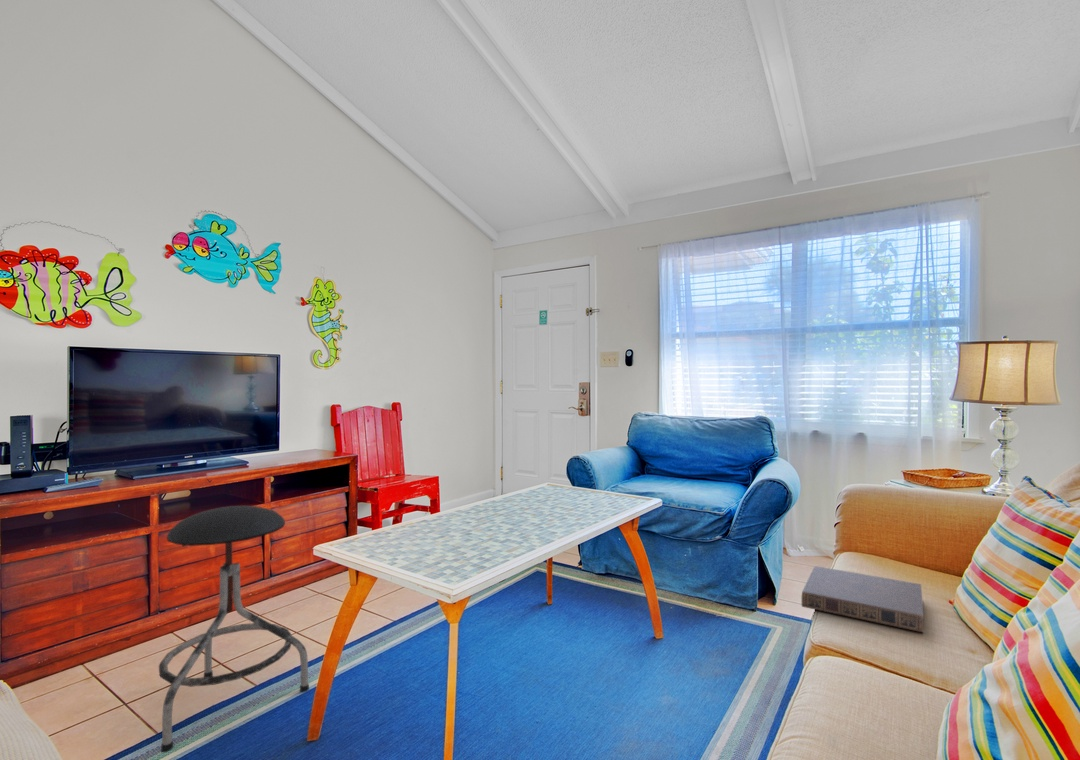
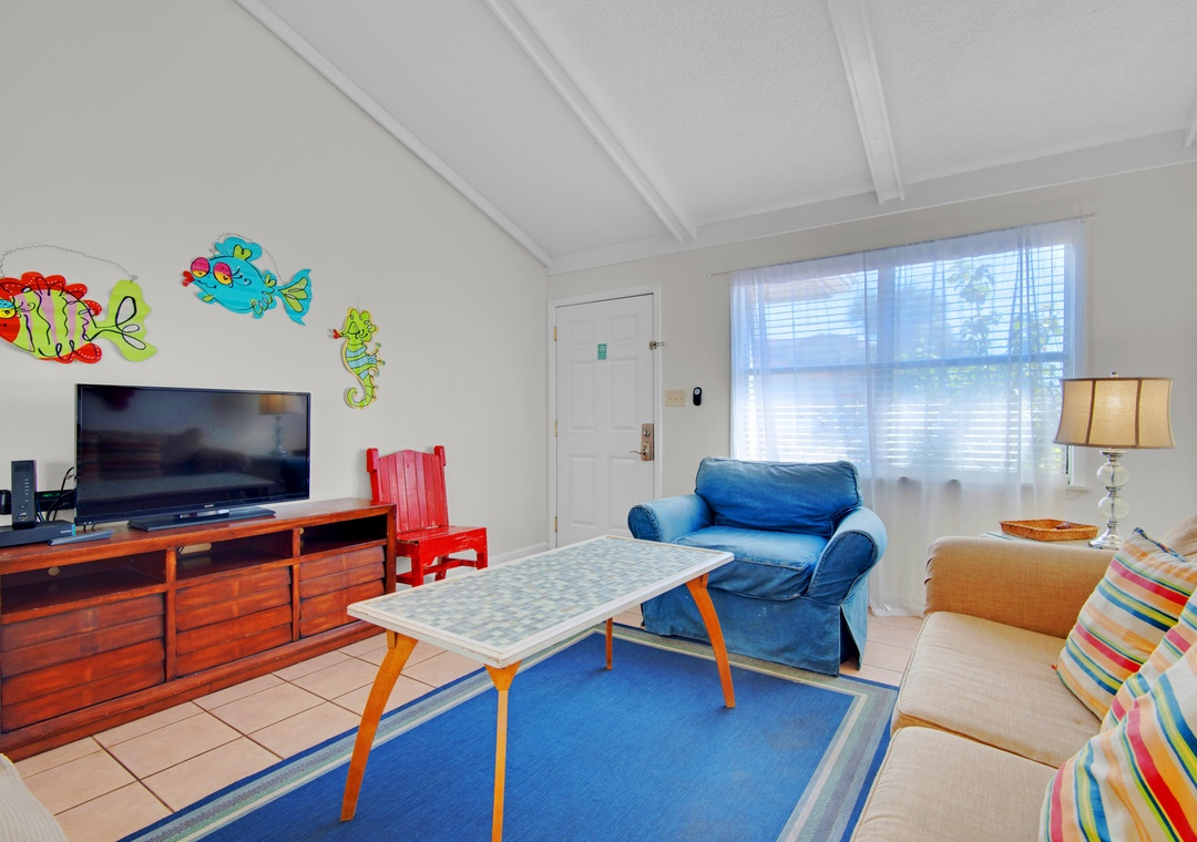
- stool [158,505,310,753]
- book [801,565,925,634]
